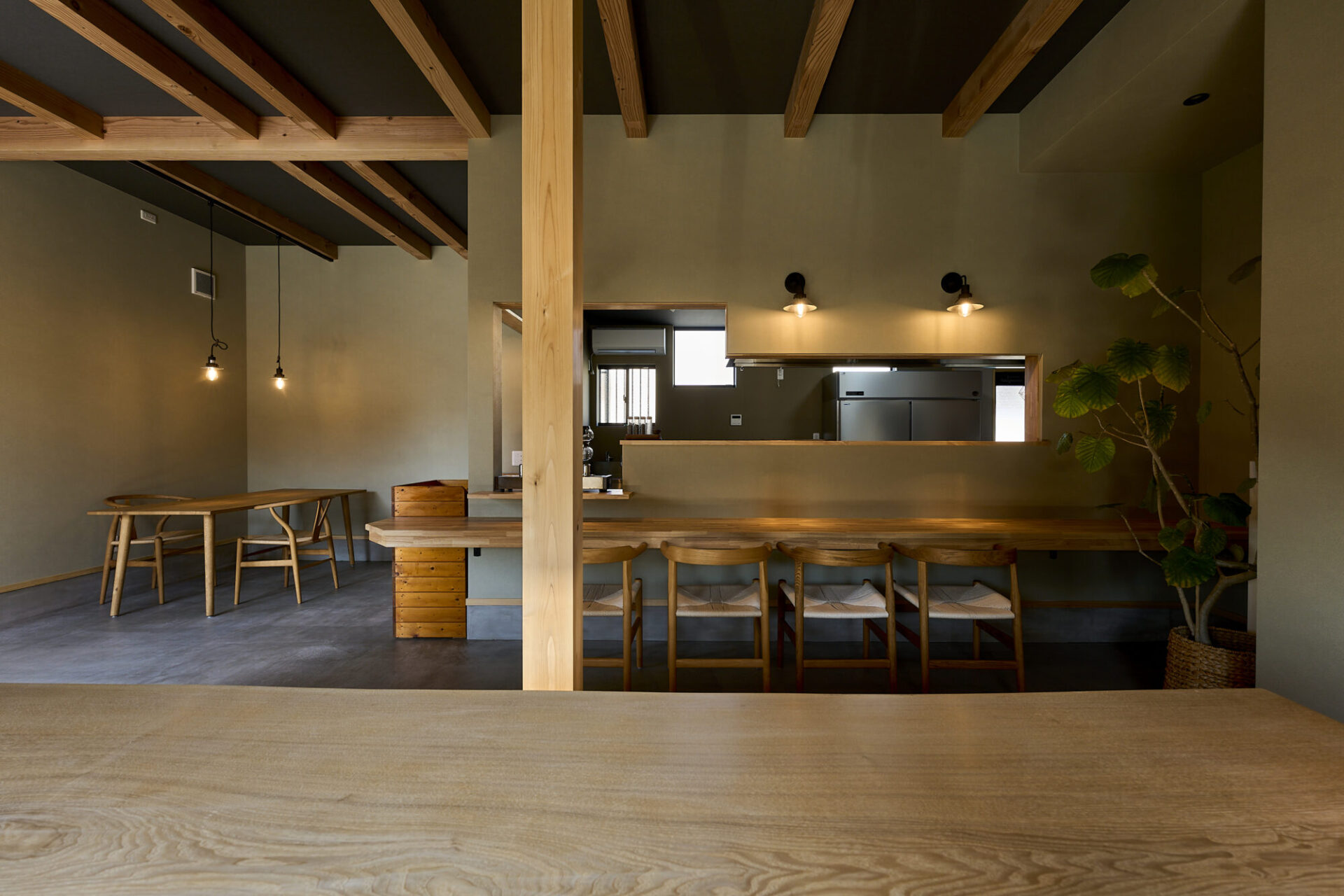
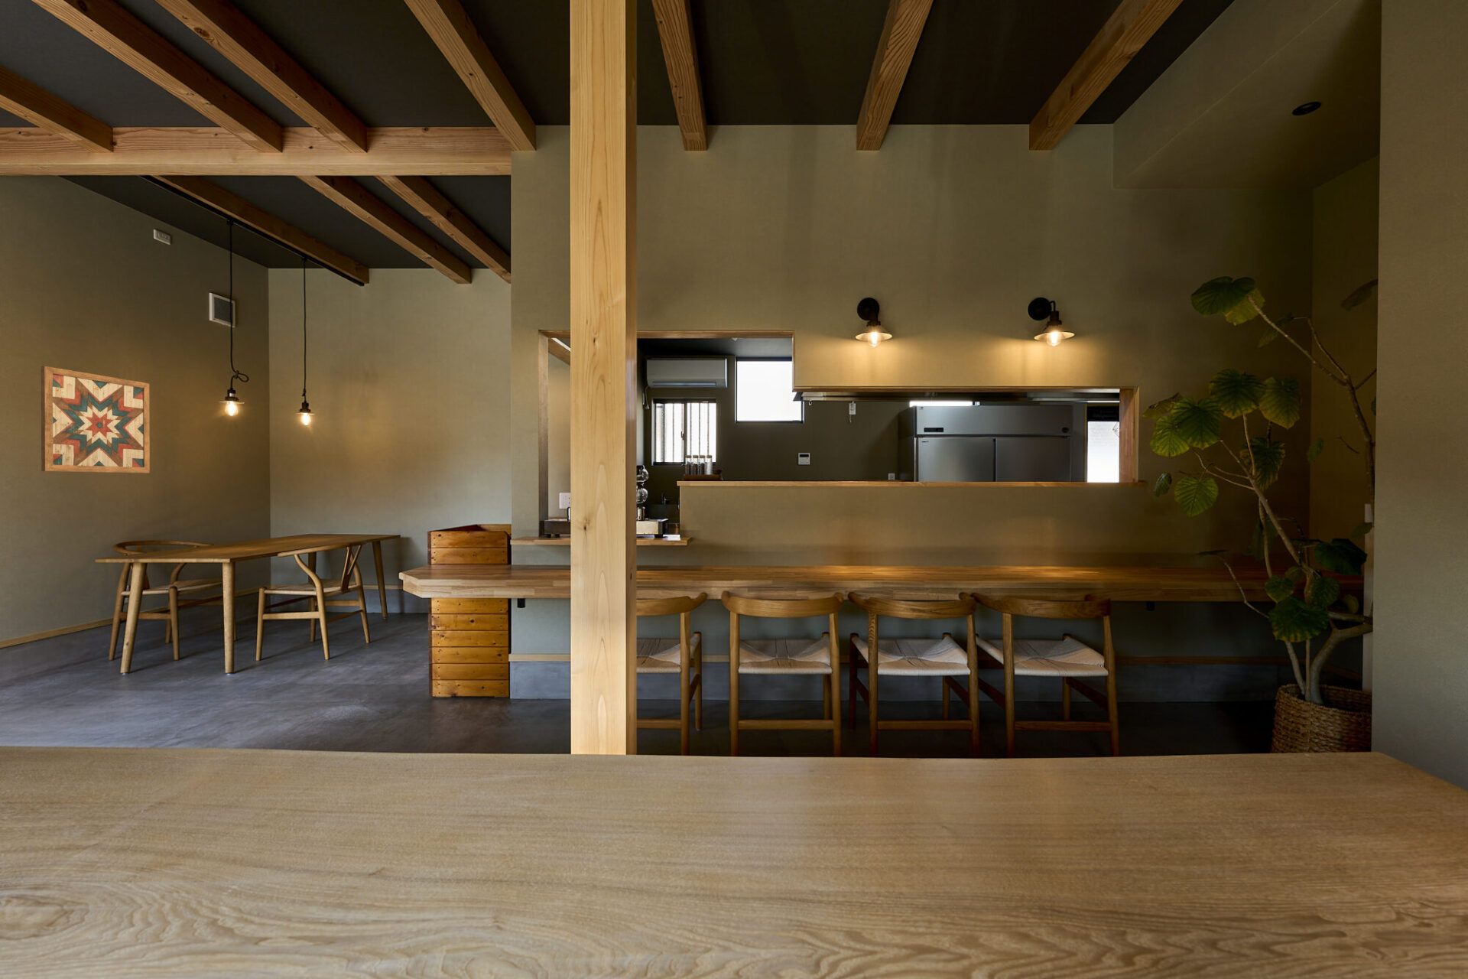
+ wall art [39,366,151,473]
